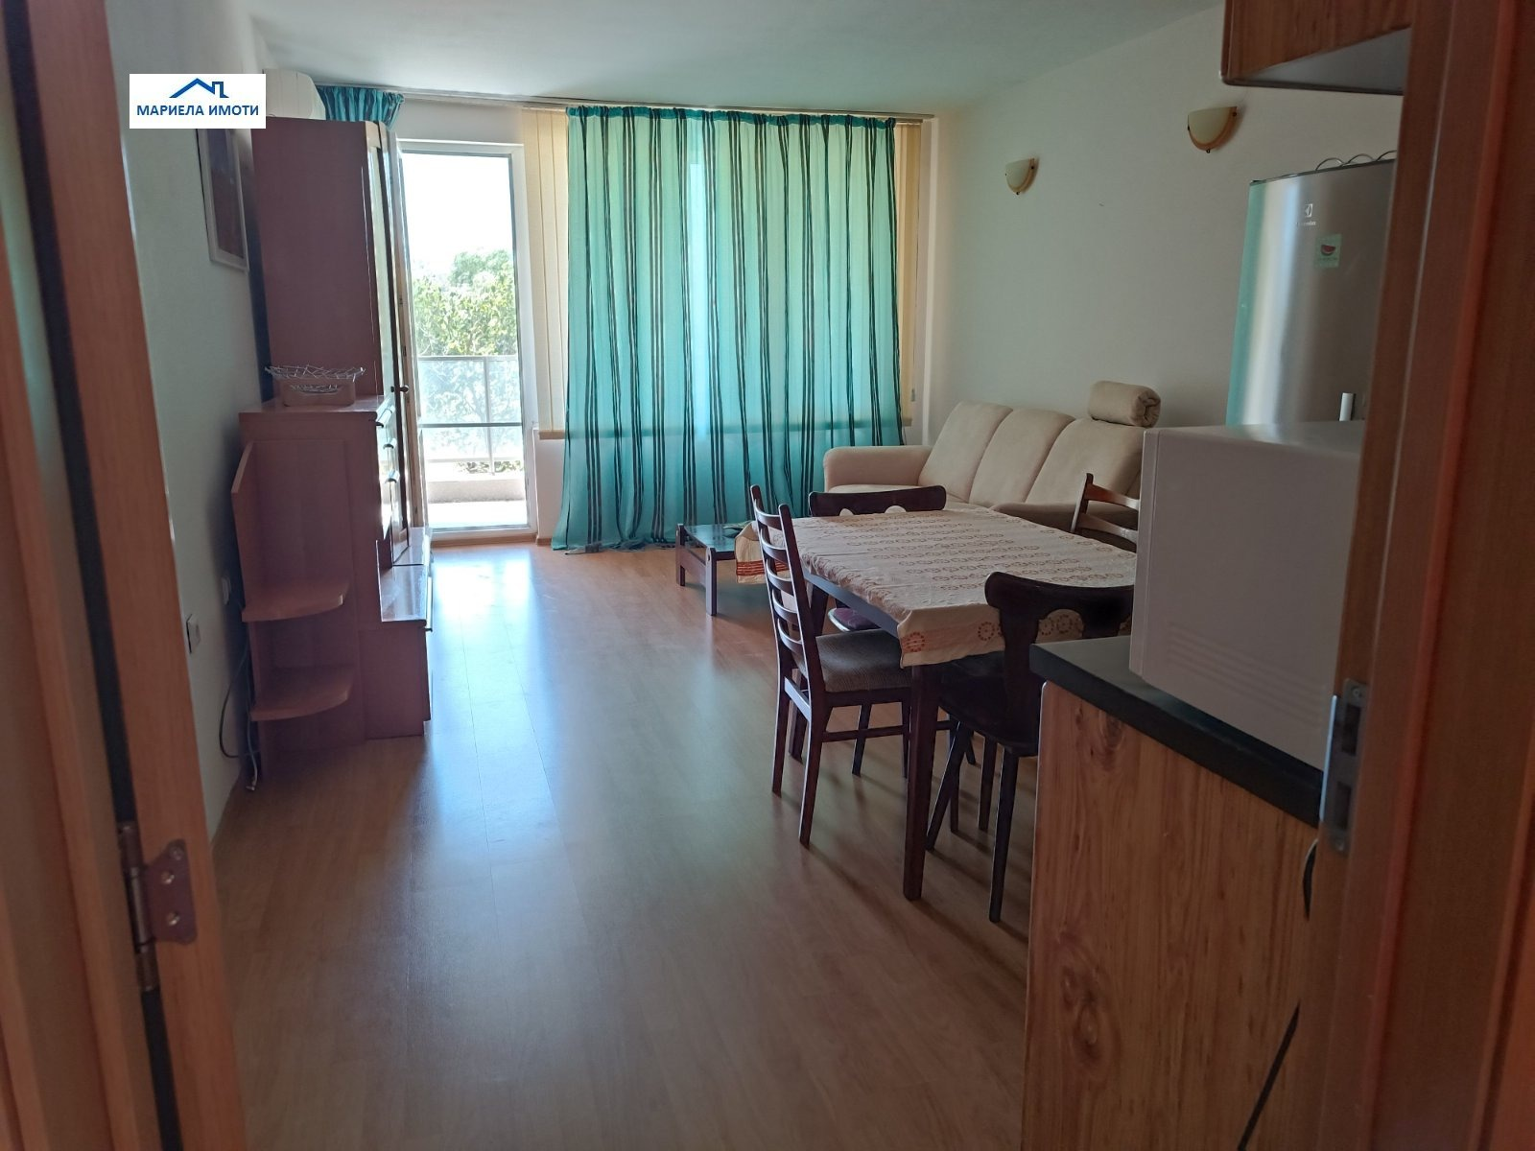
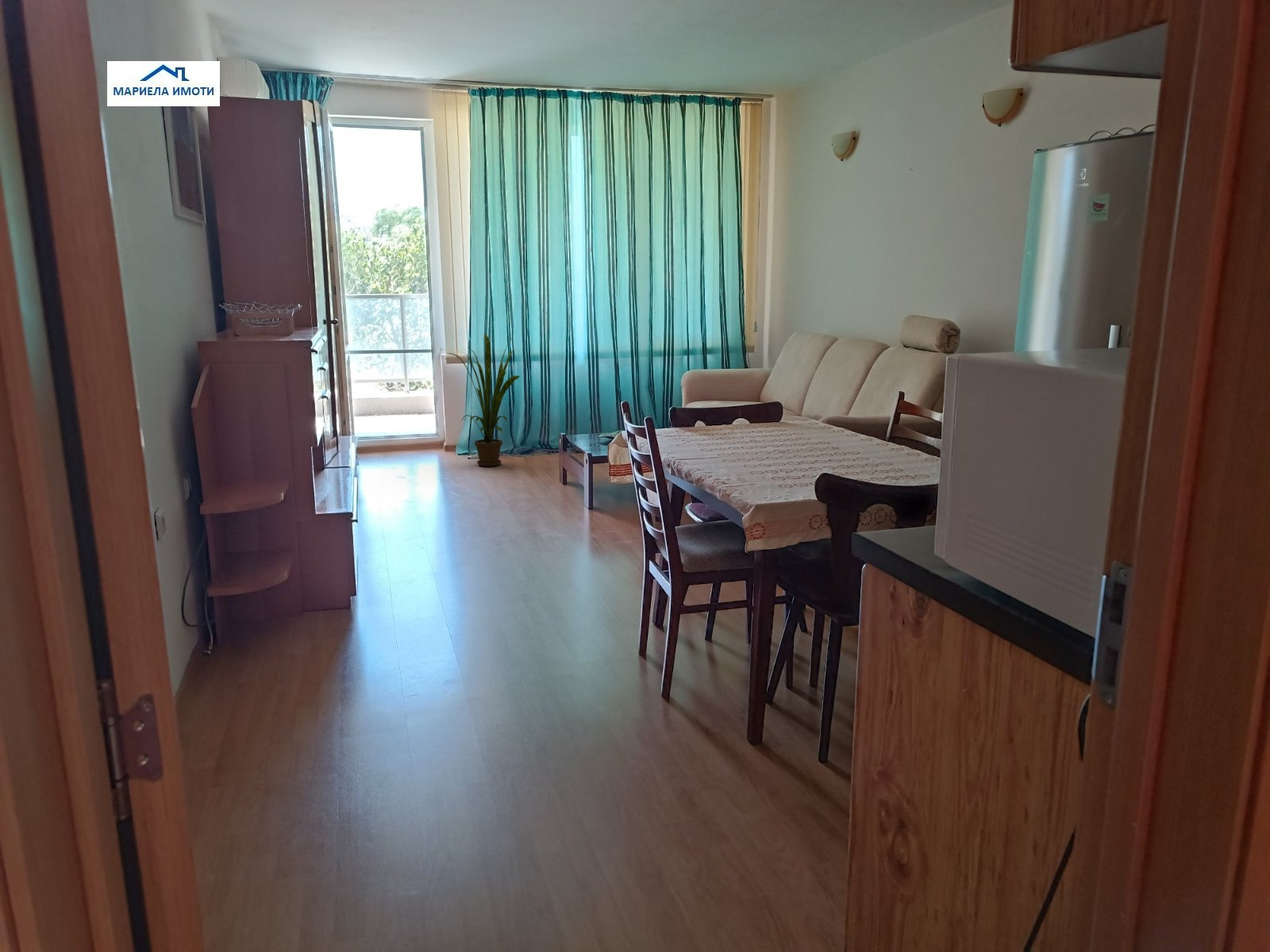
+ house plant [447,332,521,467]
